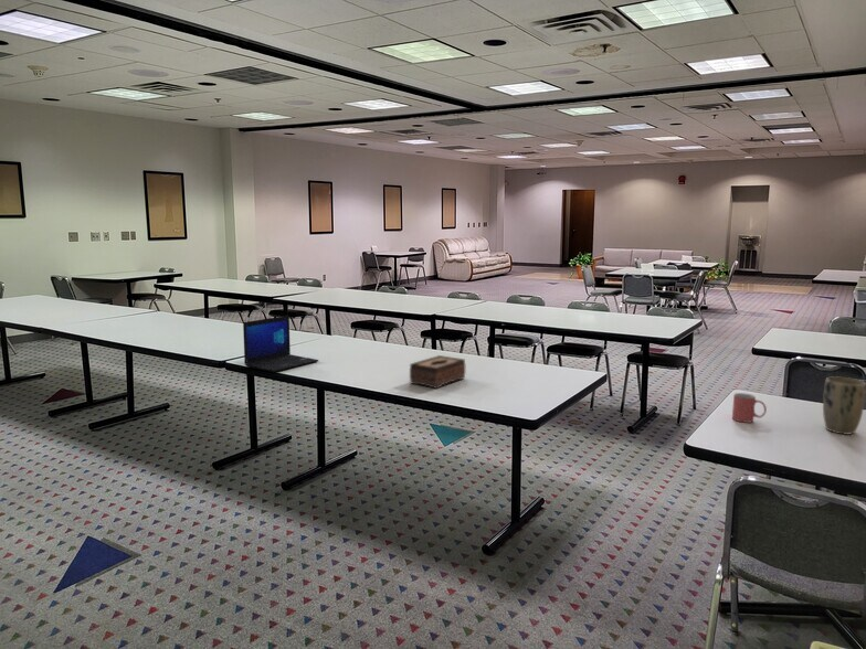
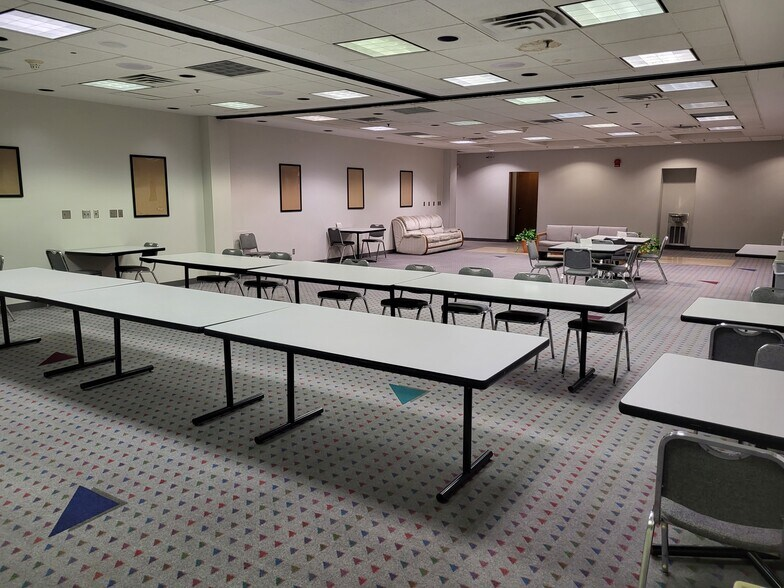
- tissue box [409,354,466,390]
- laptop [242,315,319,373]
- plant pot [822,375,866,435]
- mug [731,392,768,424]
